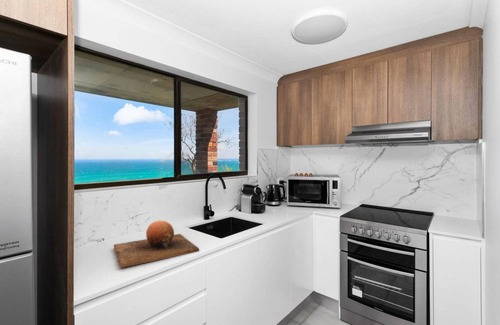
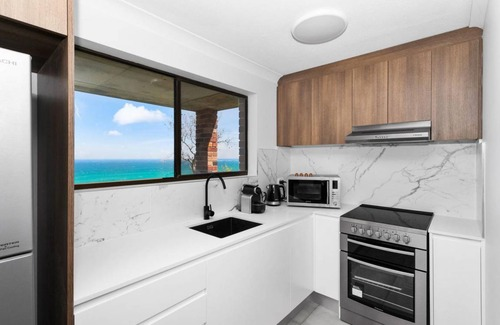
- chopping board [113,219,200,269]
